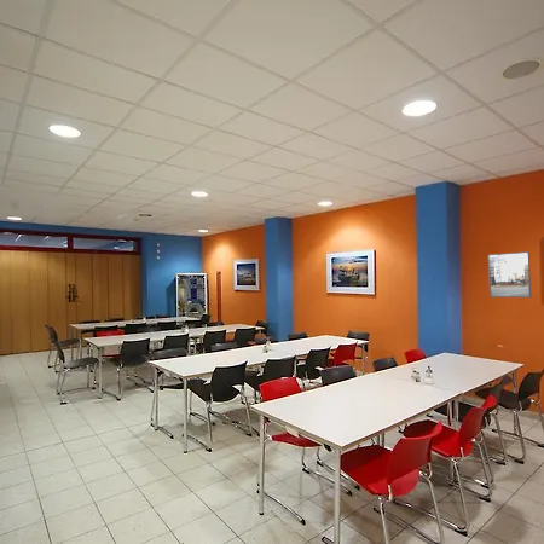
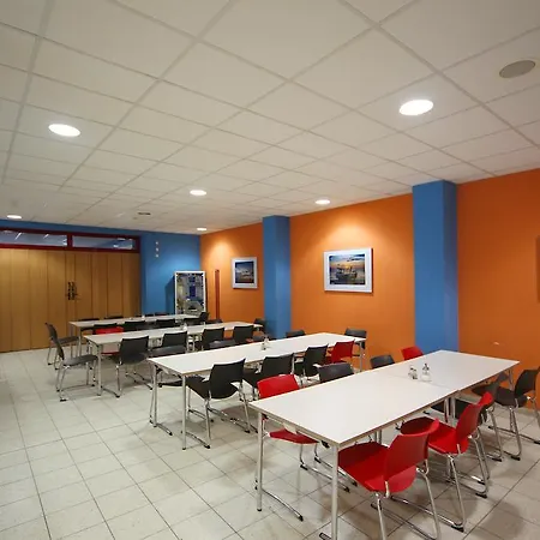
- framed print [487,250,532,299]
